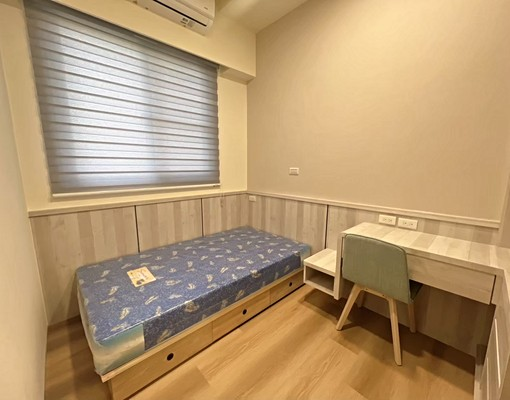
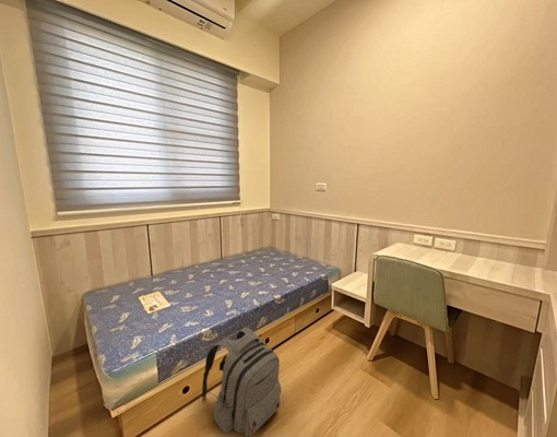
+ backpack [201,327,283,437]
